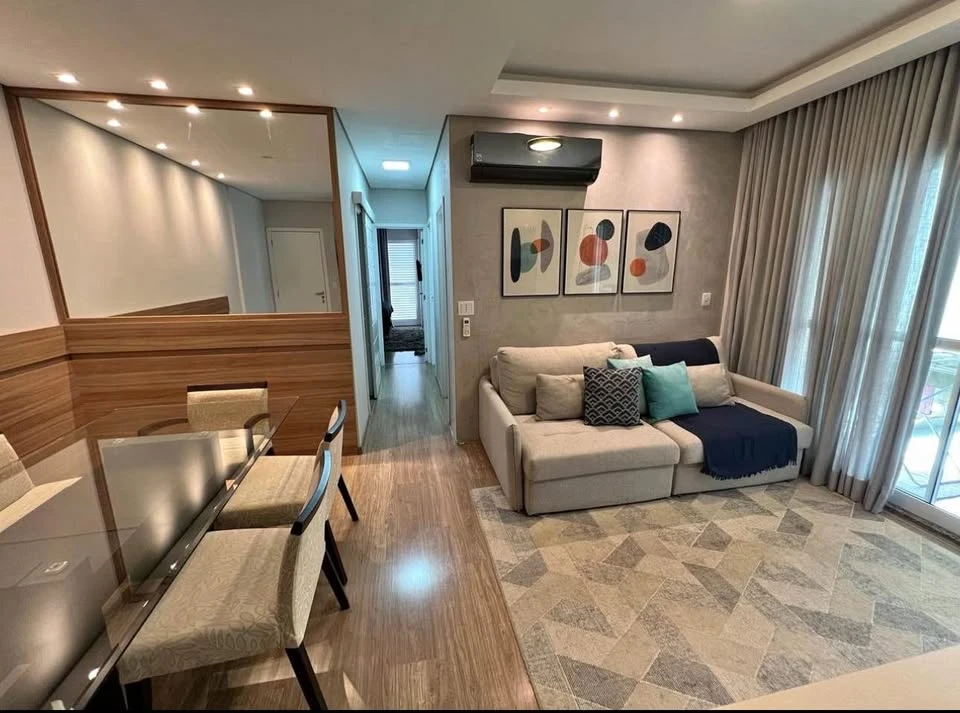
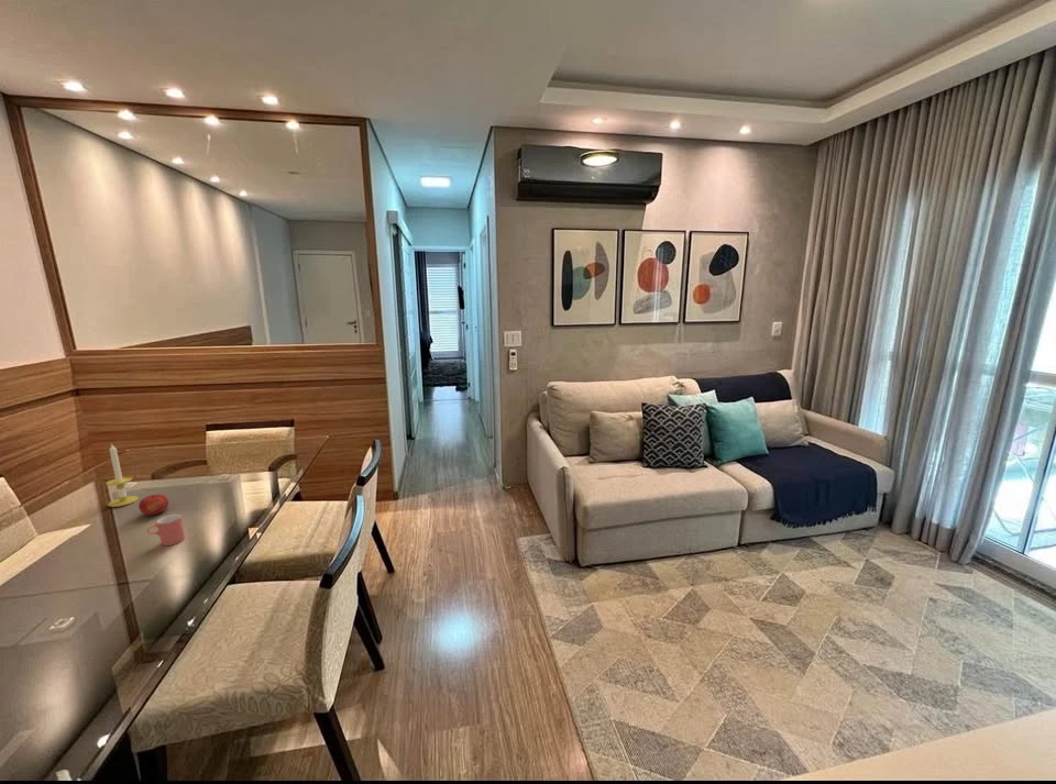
+ candle [105,442,140,508]
+ fruit [138,493,169,516]
+ cup [146,514,186,546]
